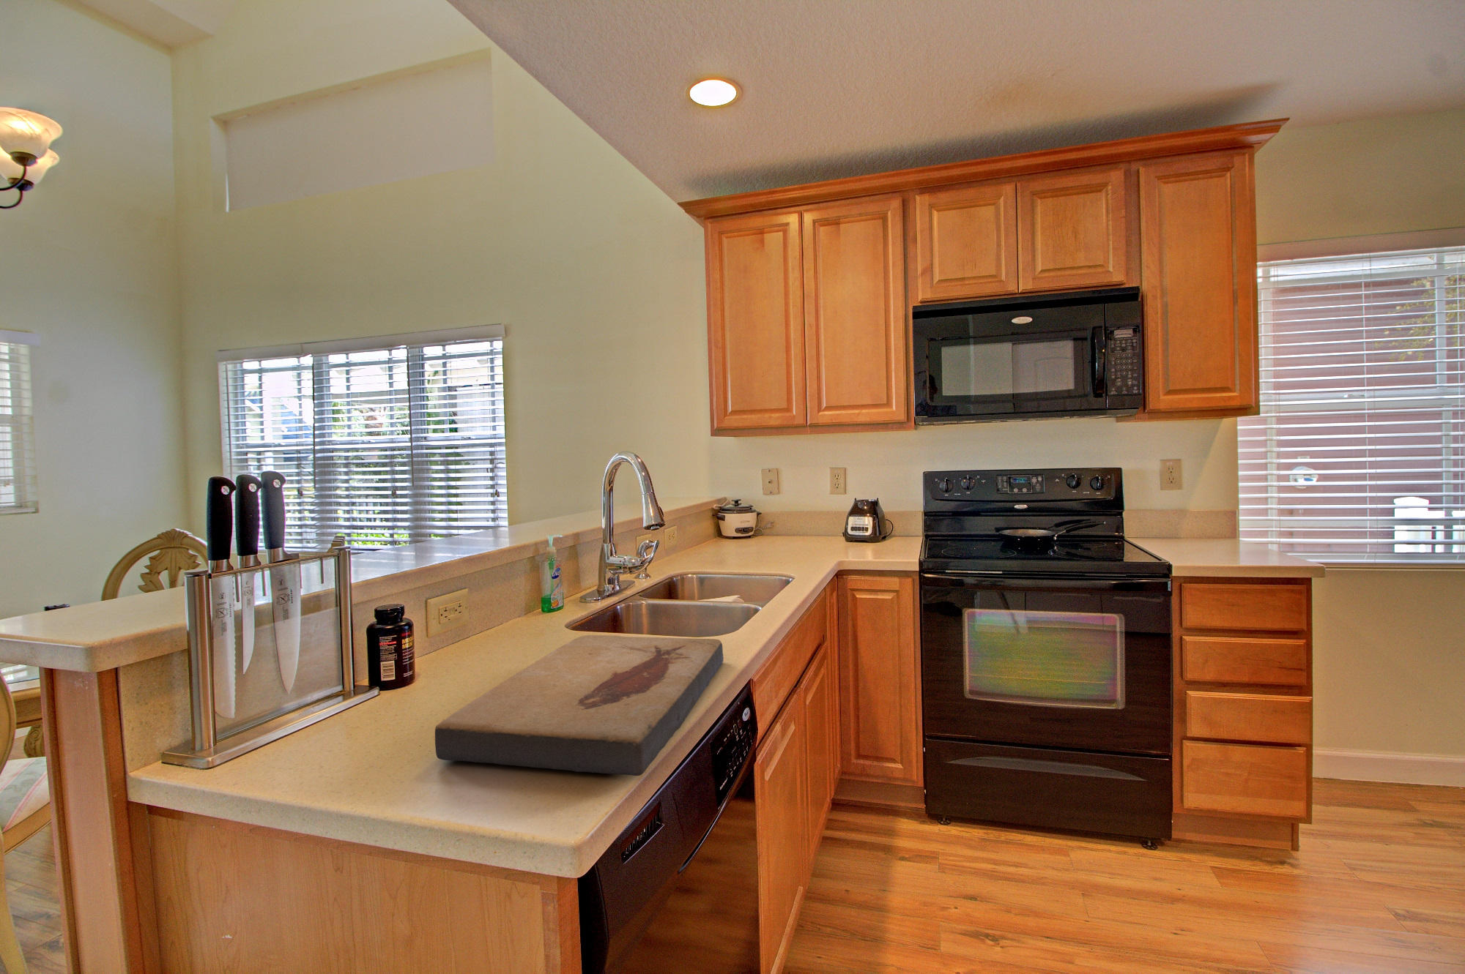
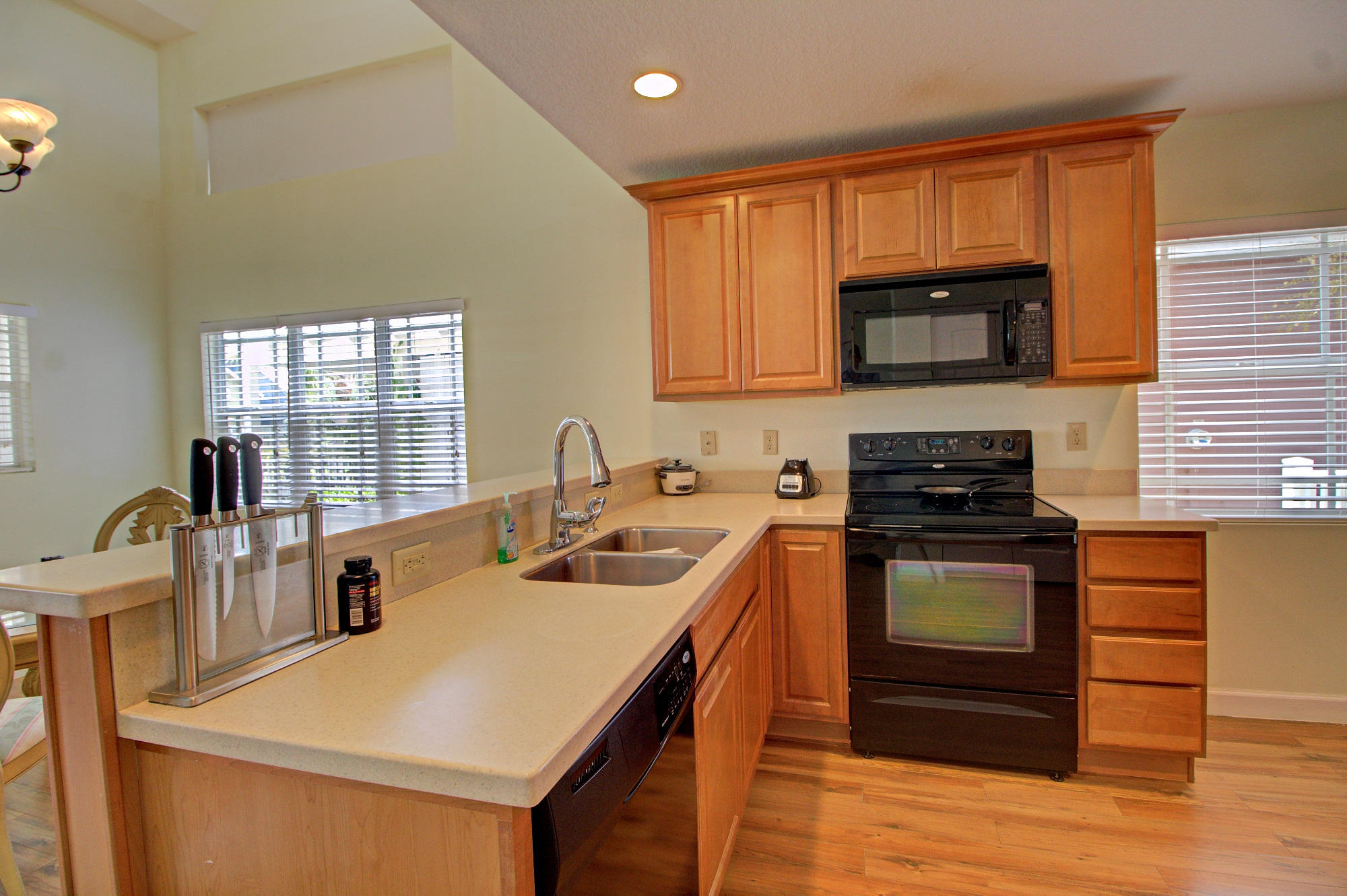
- fish fossil [434,635,724,776]
